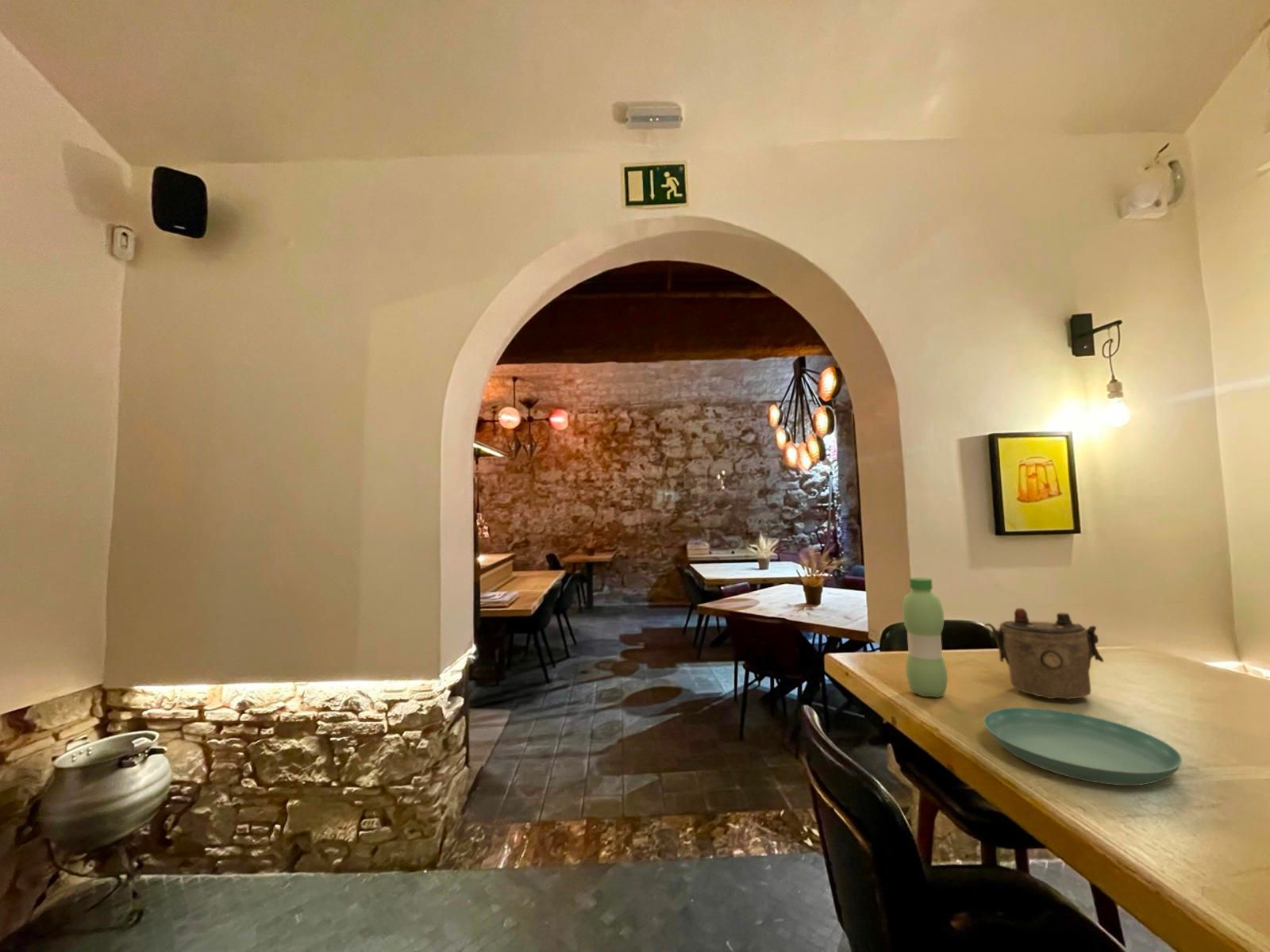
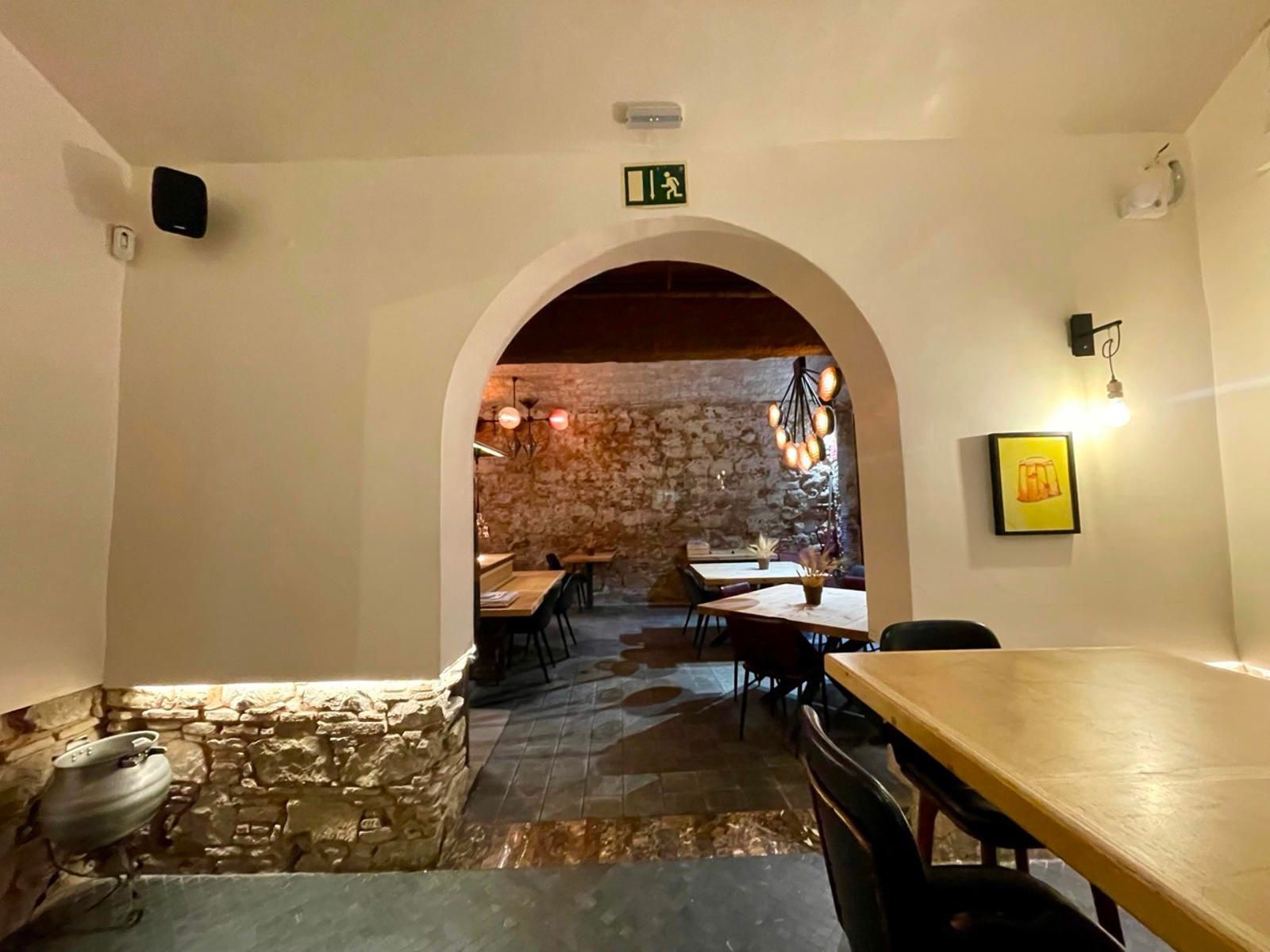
- saucer [983,707,1183,786]
- teapot [983,607,1105,706]
- water bottle [902,577,949,698]
